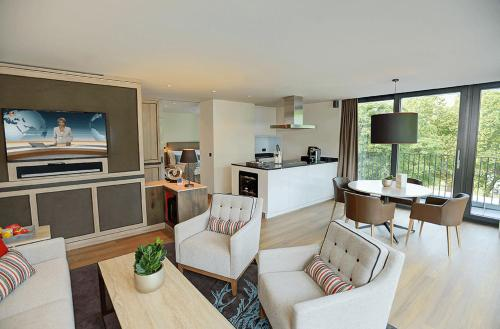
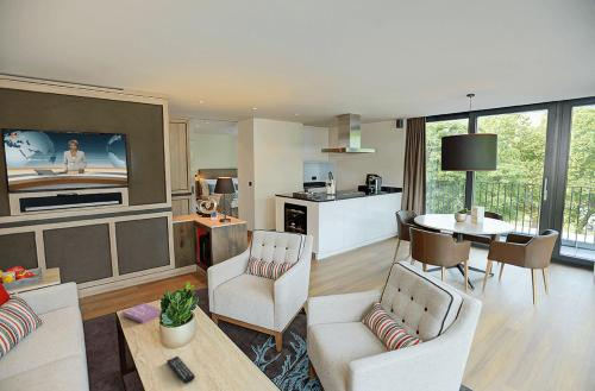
+ remote control [165,355,196,384]
+ book [121,302,162,324]
